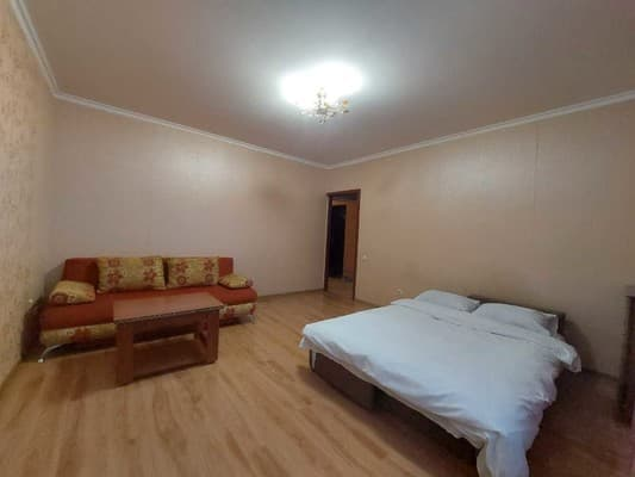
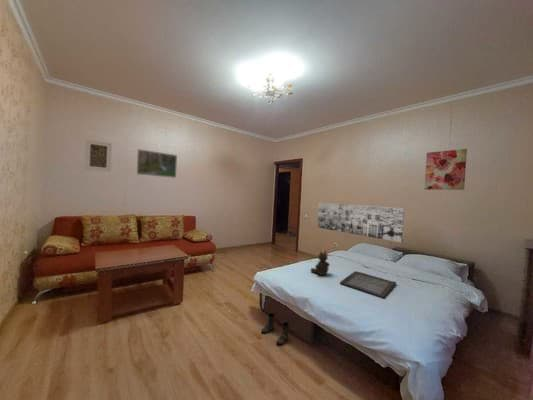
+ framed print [84,138,113,173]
+ teddy bear [309,250,331,276]
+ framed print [136,148,178,179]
+ wall art [424,148,468,191]
+ boots [260,312,290,346]
+ serving tray [339,270,397,299]
+ wall art [317,202,405,243]
